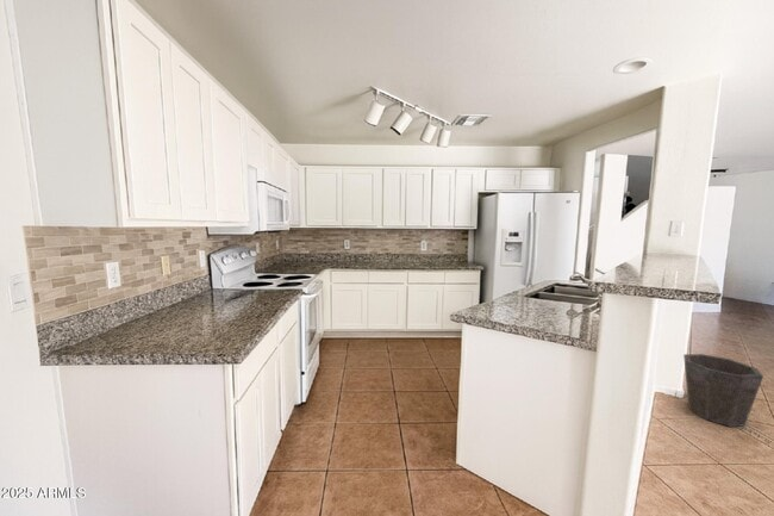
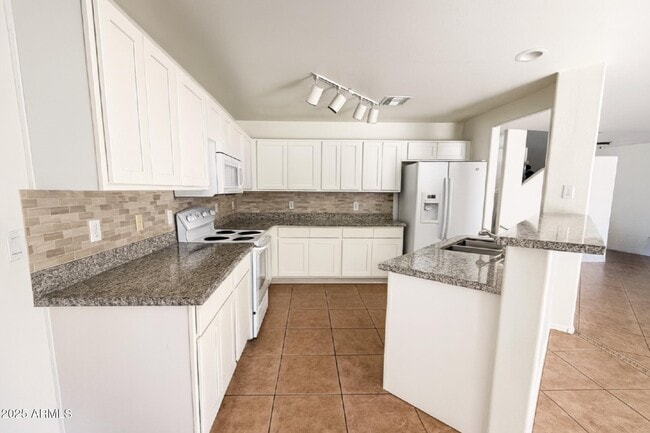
- waste bin [682,353,764,428]
